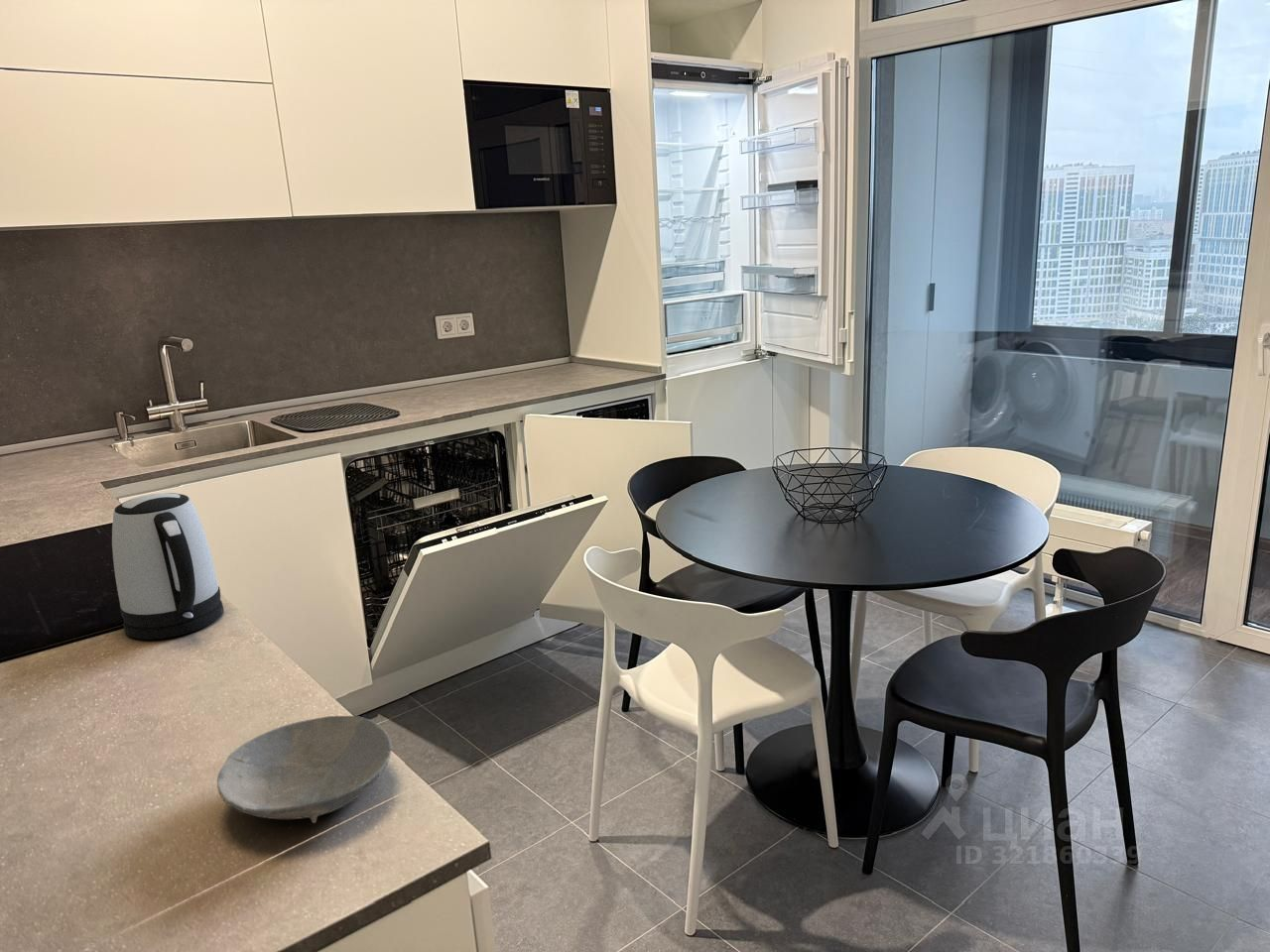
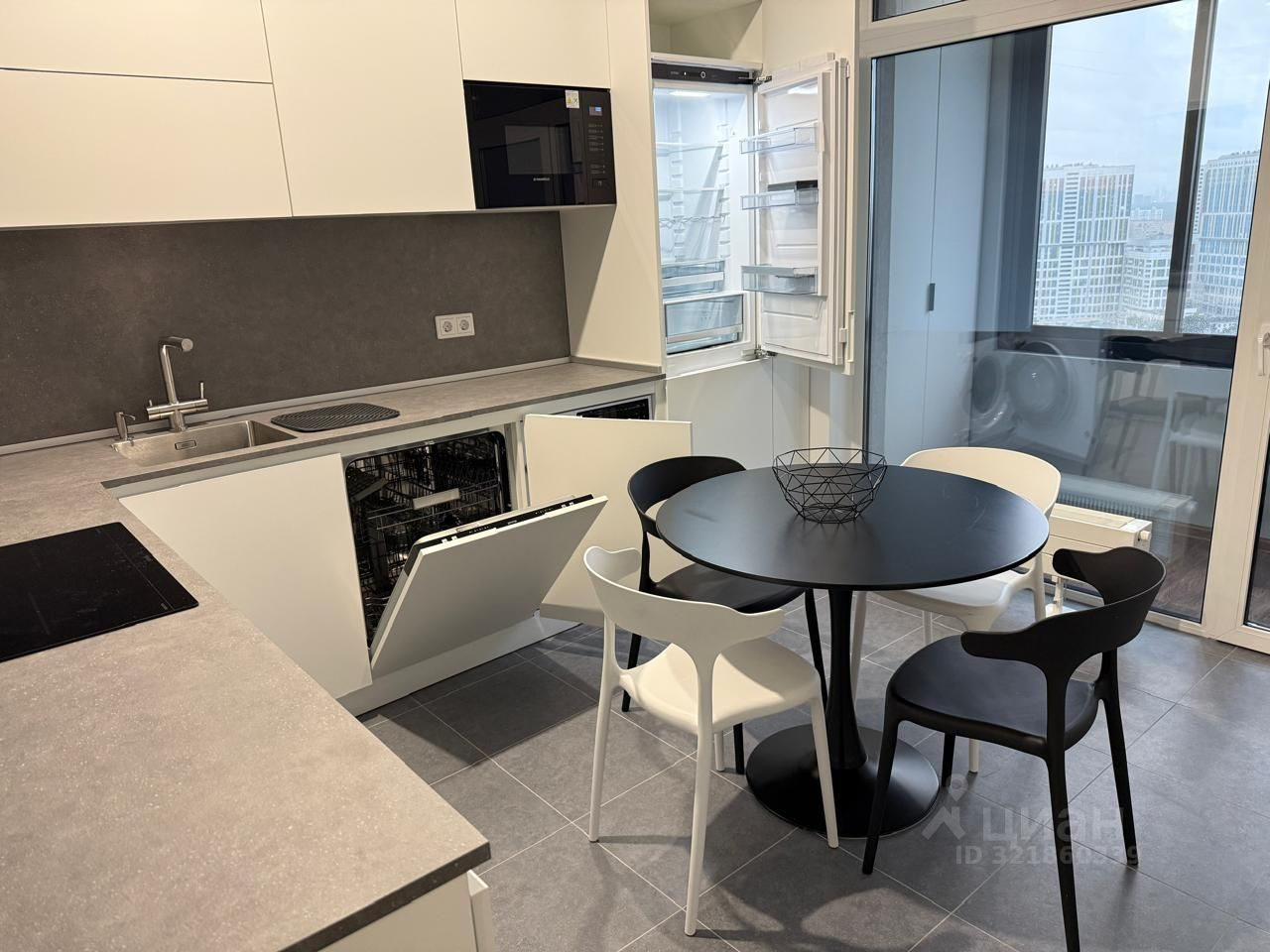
- bowl [216,715,392,824]
- kettle [111,492,224,641]
